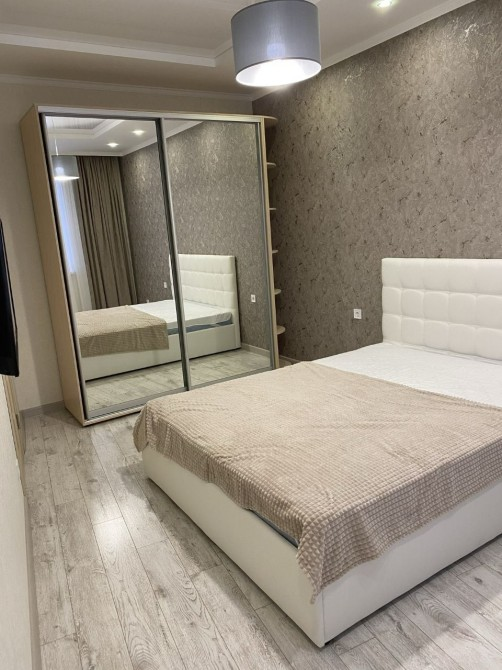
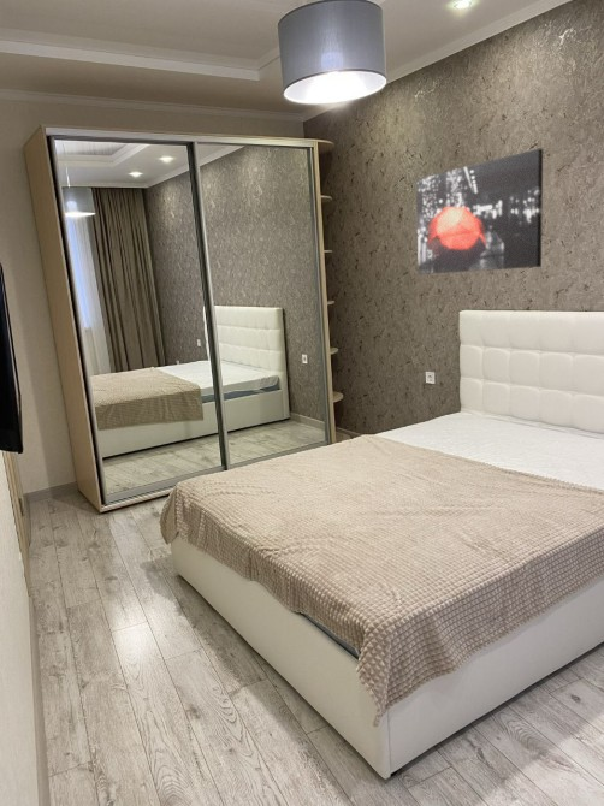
+ wall art [415,148,544,275]
